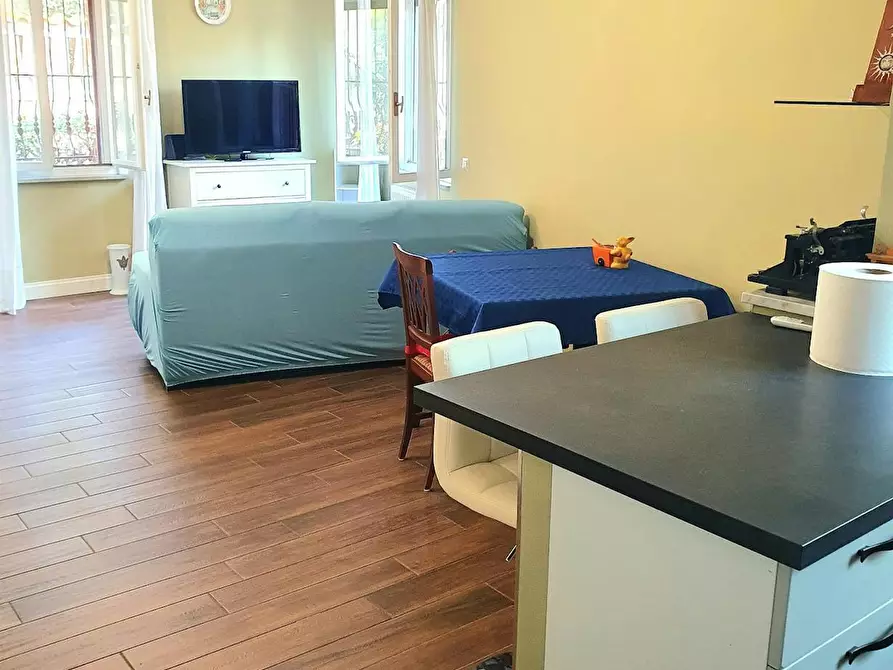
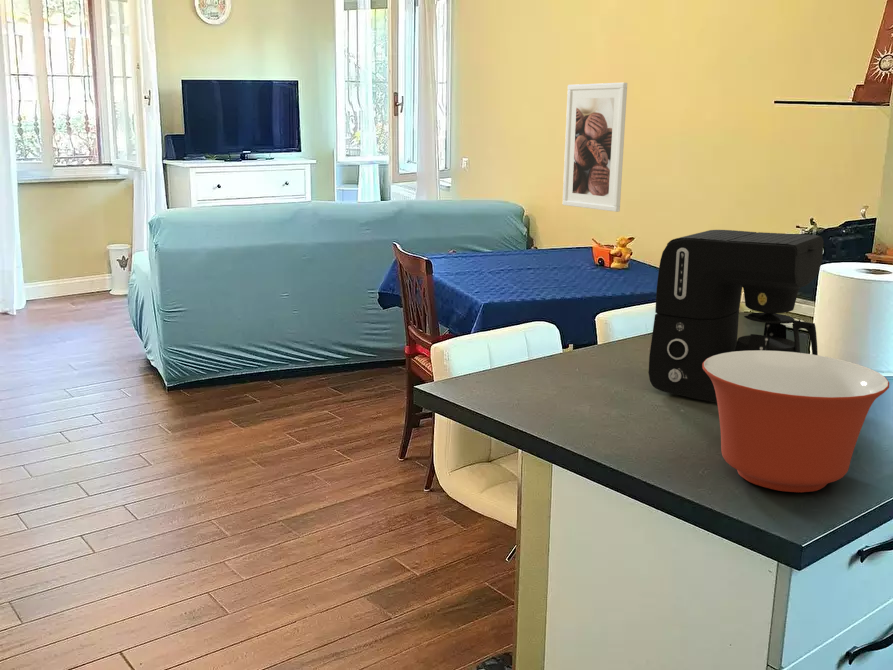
+ coffee maker [648,229,825,404]
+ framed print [562,82,628,213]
+ mixing bowl [702,350,890,493]
